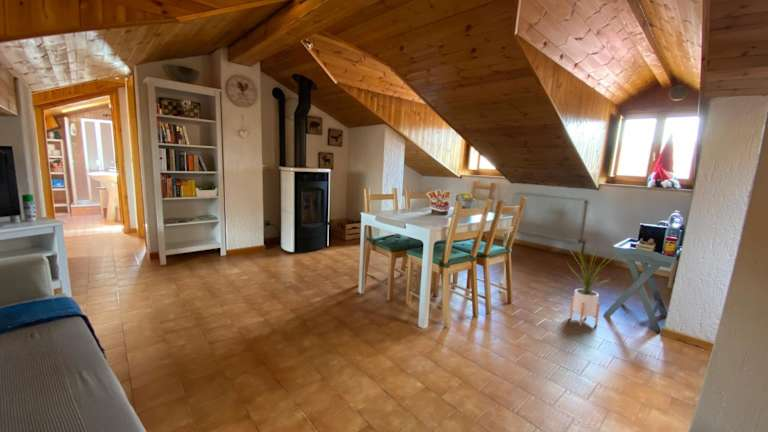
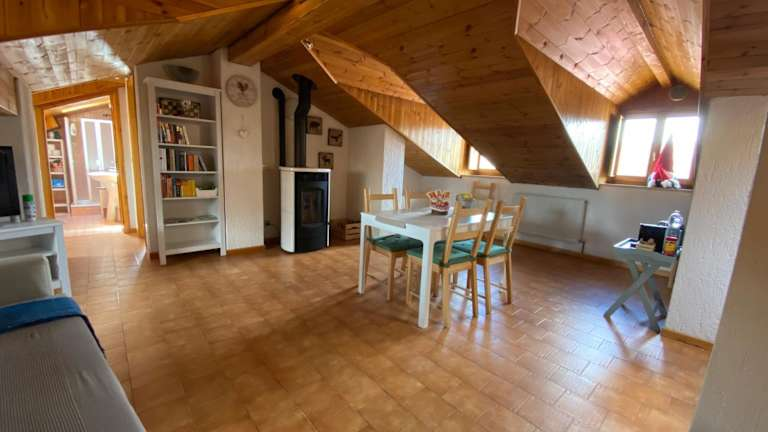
- house plant [564,241,619,327]
